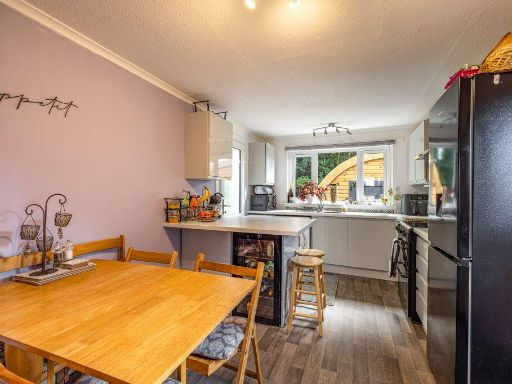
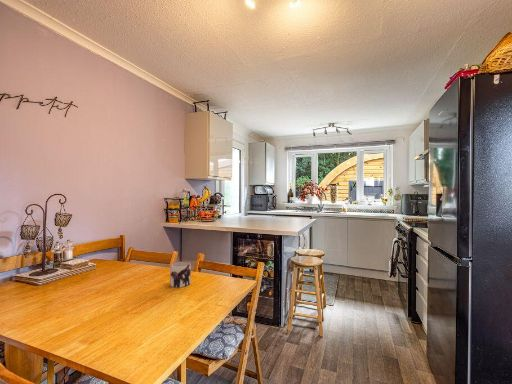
+ mug [169,260,192,288]
